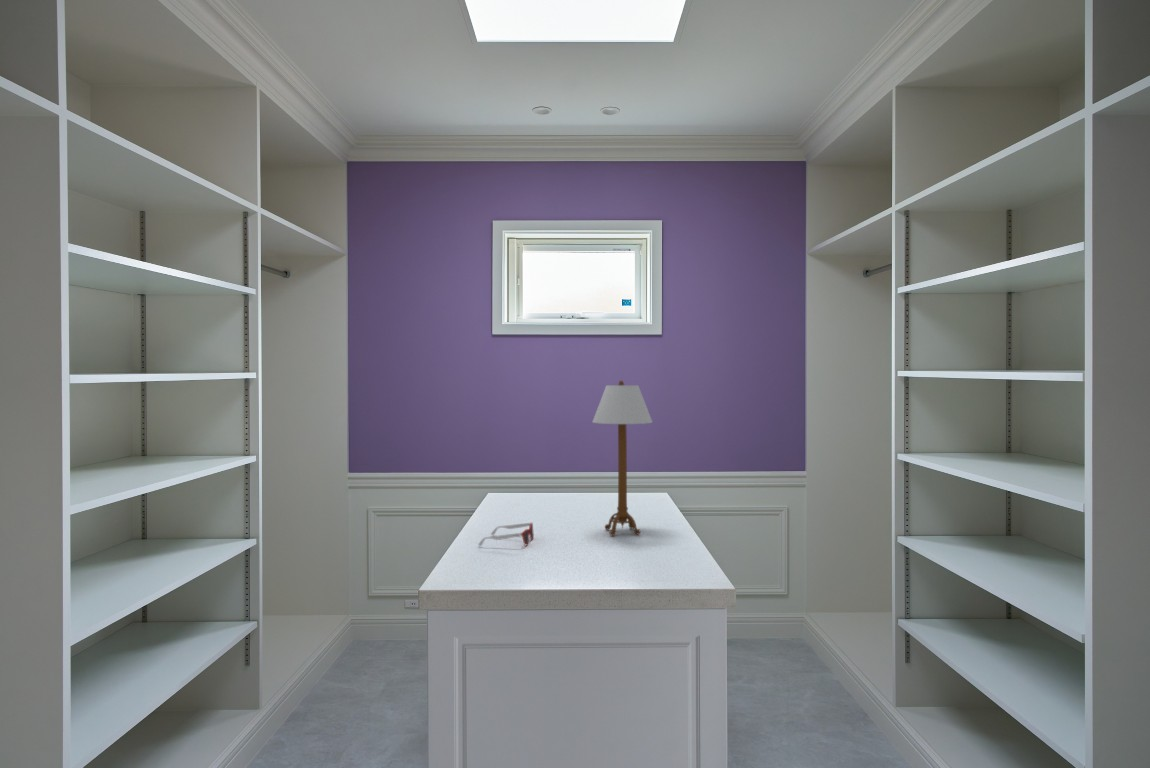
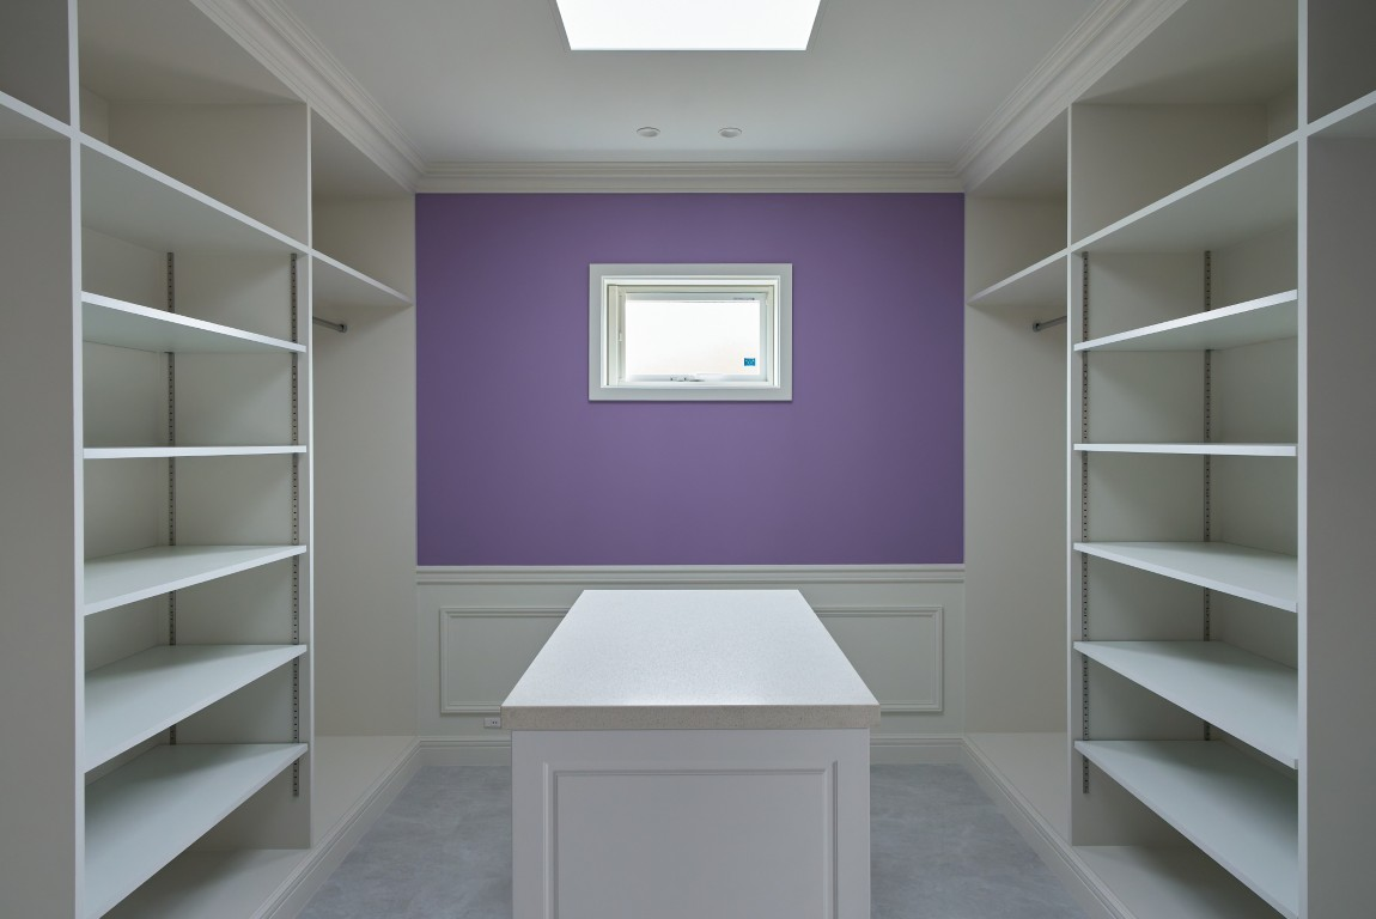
- sunglasses [477,522,535,547]
- table lamp [592,379,653,537]
